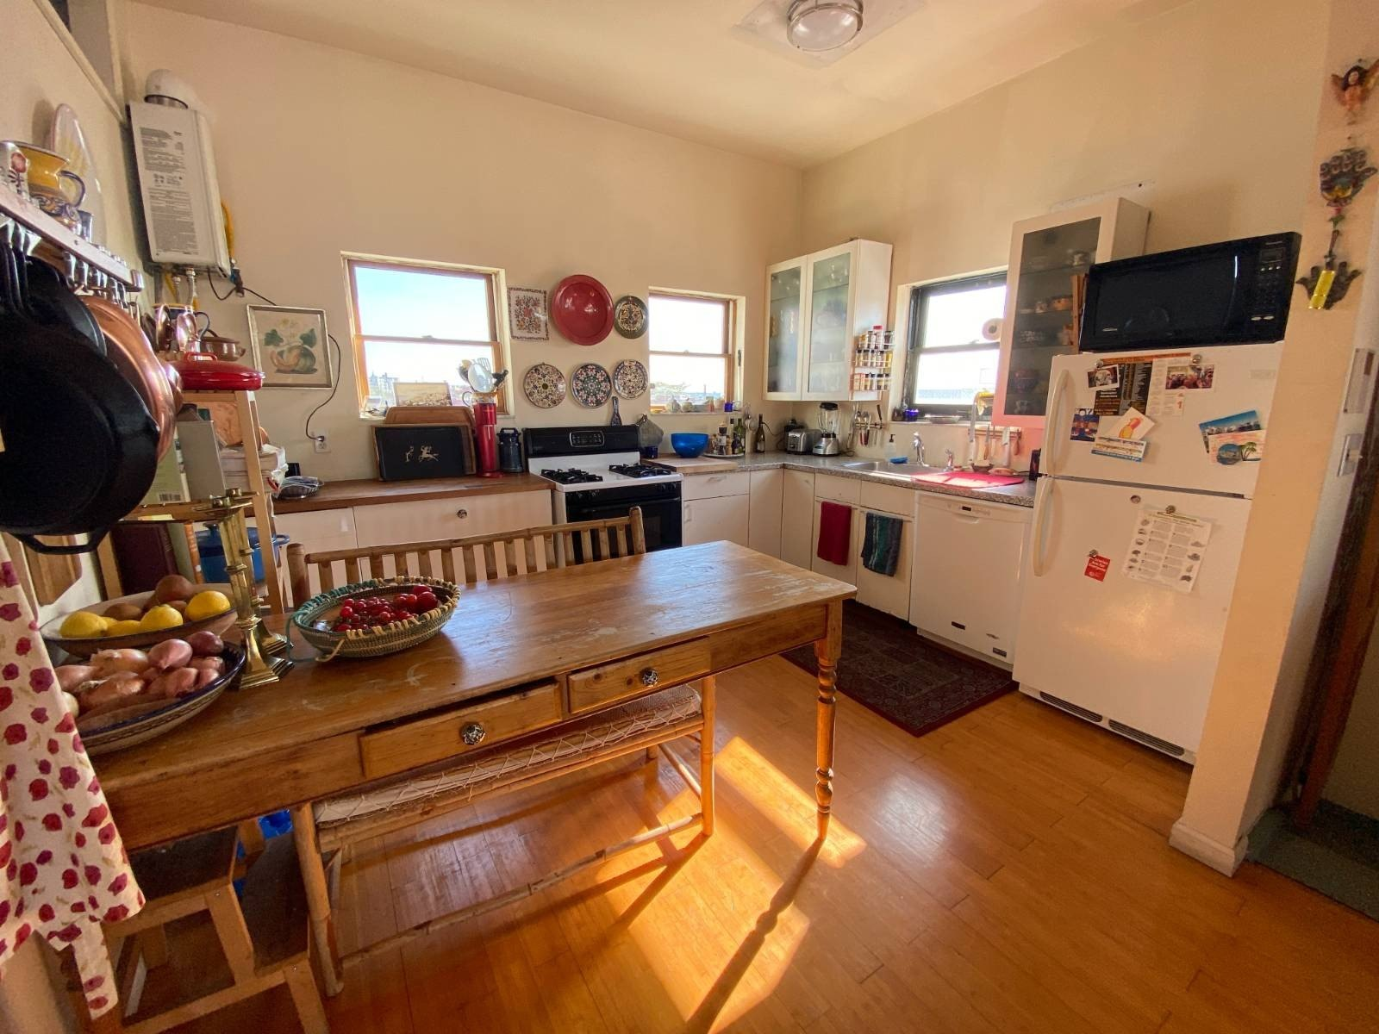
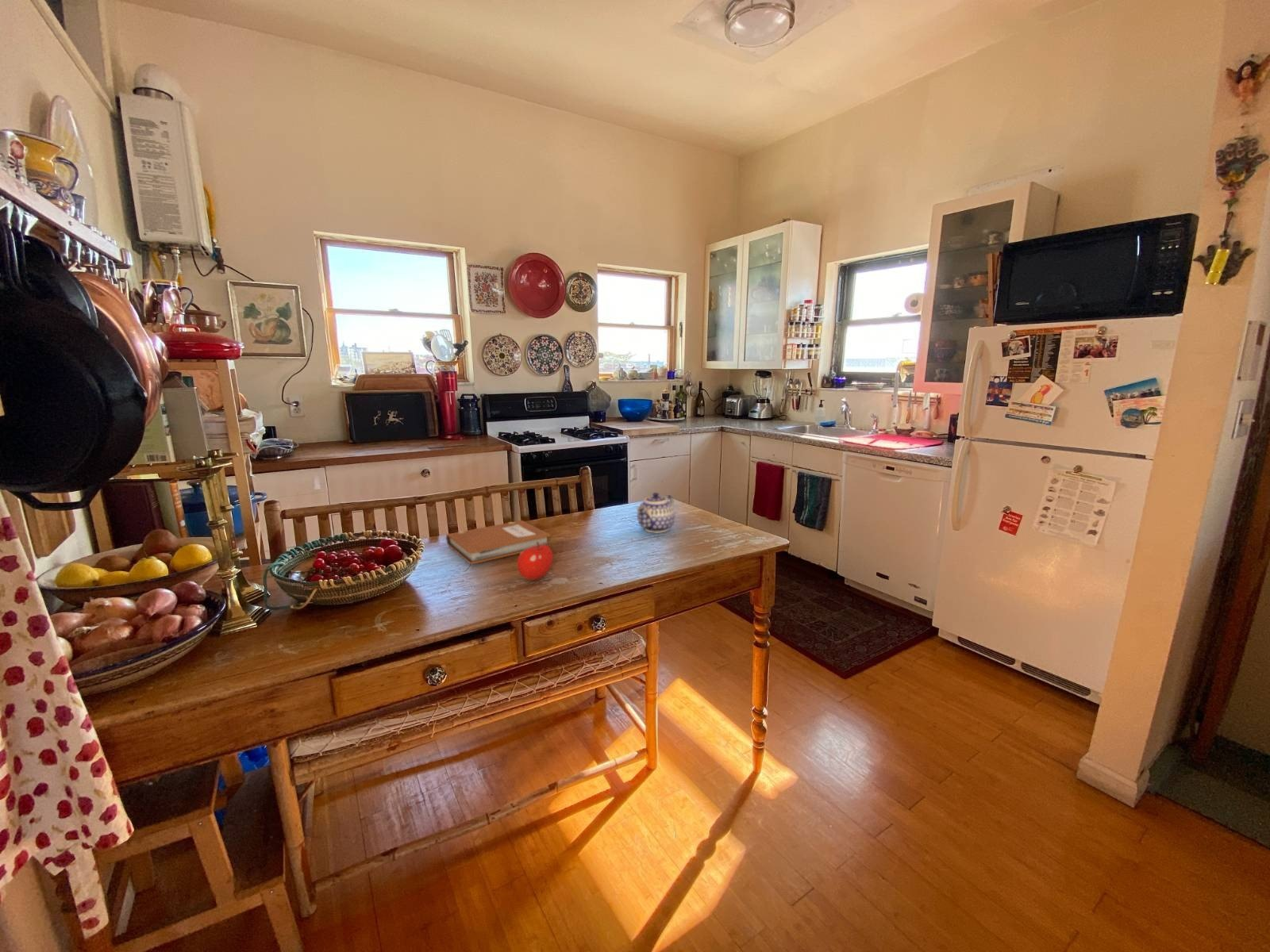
+ notebook [445,520,552,565]
+ teapot [636,492,676,533]
+ fruit [516,542,554,581]
